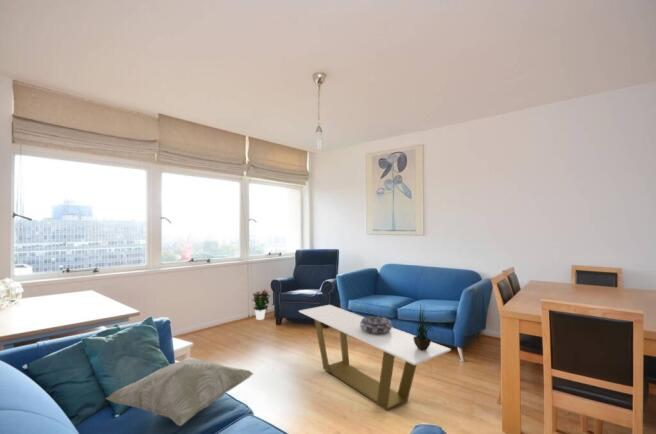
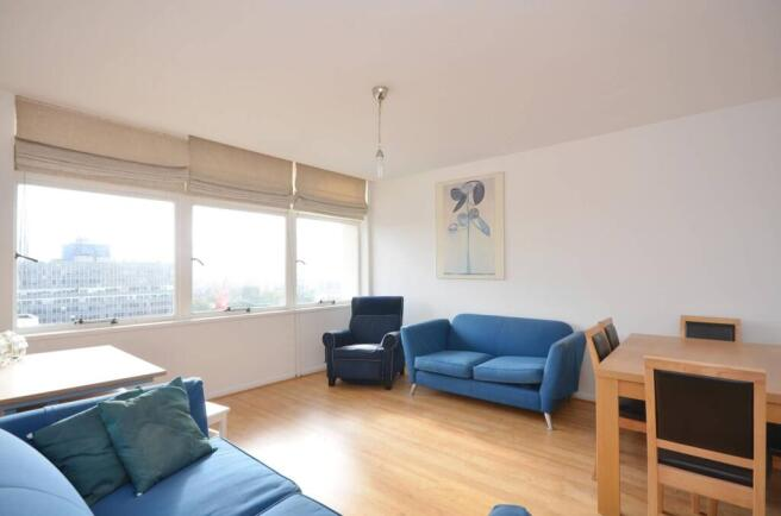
- potted plant [408,303,435,351]
- coffee table [298,304,452,412]
- decorative bowl [360,315,393,334]
- decorative pillow [105,356,254,427]
- potted flower [251,288,272,321]
